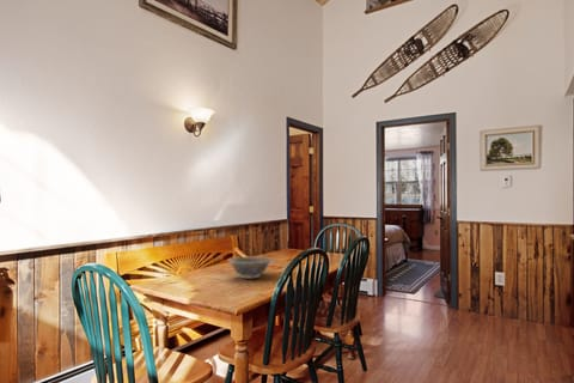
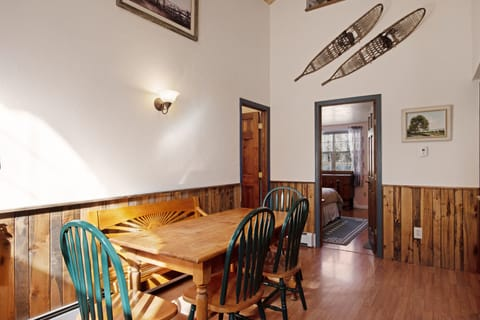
- decorative bowl [227,255,274,279]
